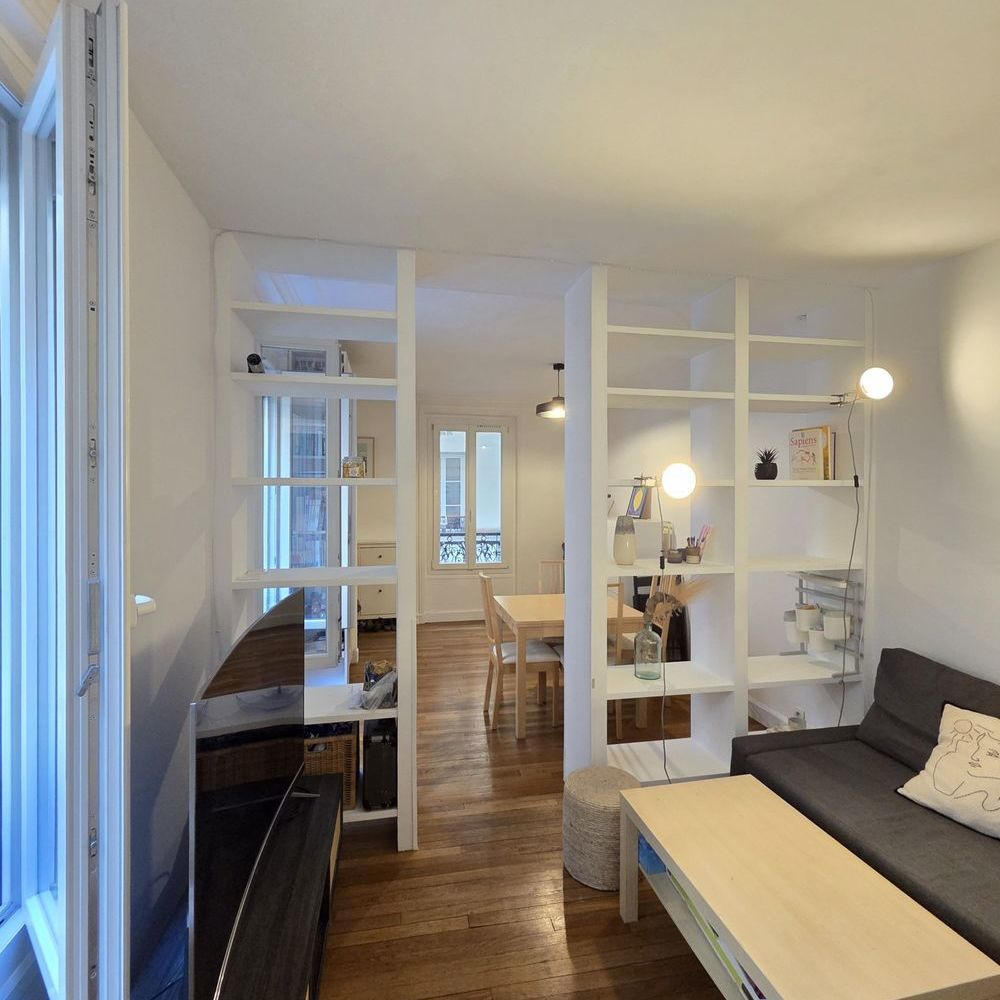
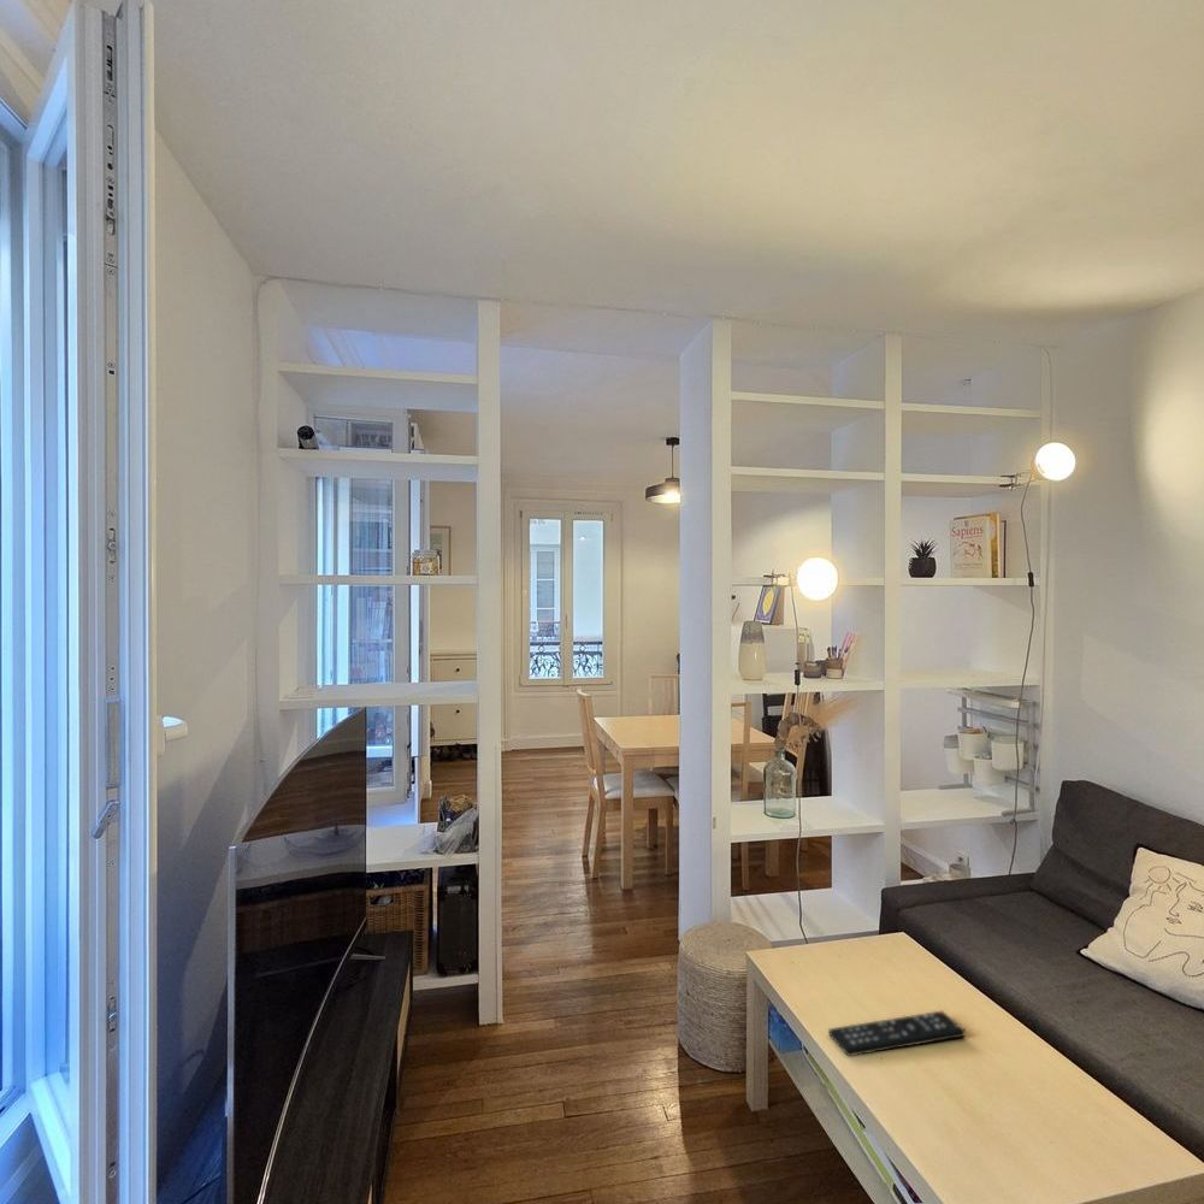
+ remote control [828,1010,967,1057]
